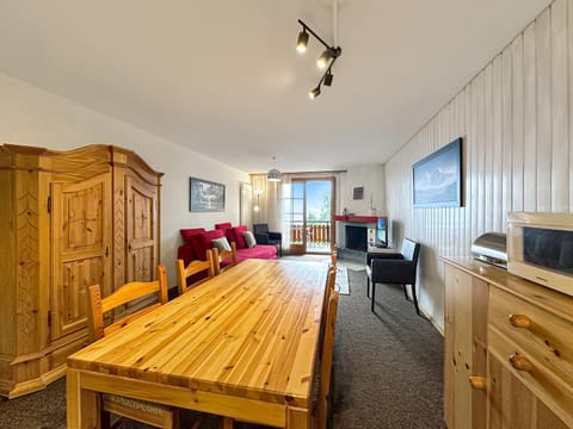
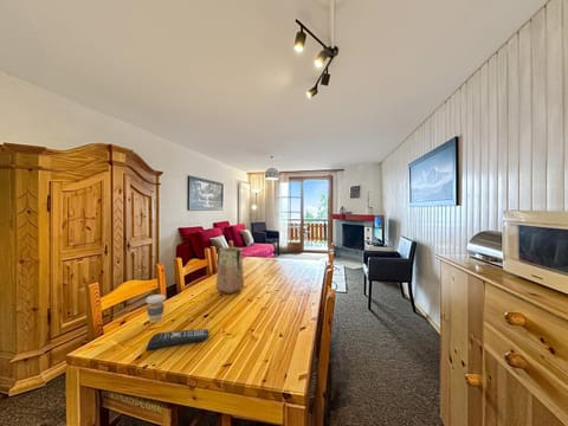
+ coffee cup [144,293,167,323]
+ remote control [144,328,211,351]
+ vase [215,246,245,295]
